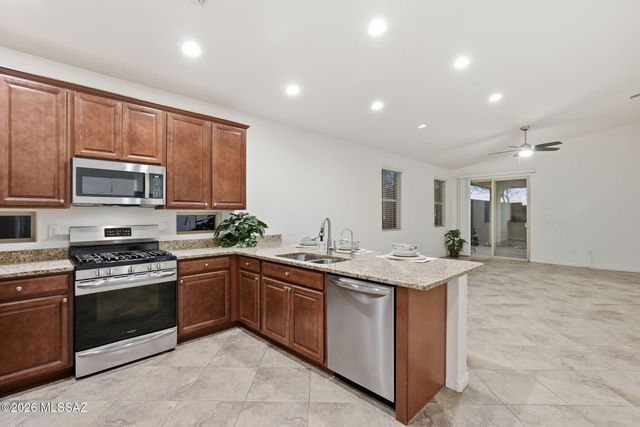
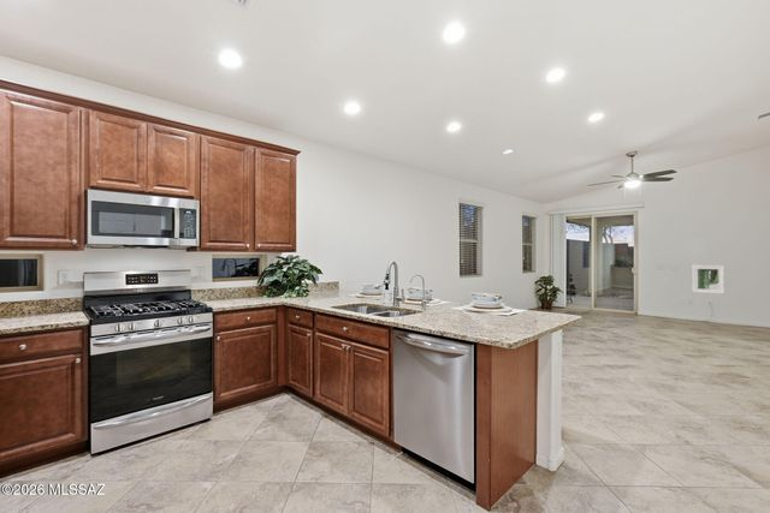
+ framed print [692,264,725,296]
